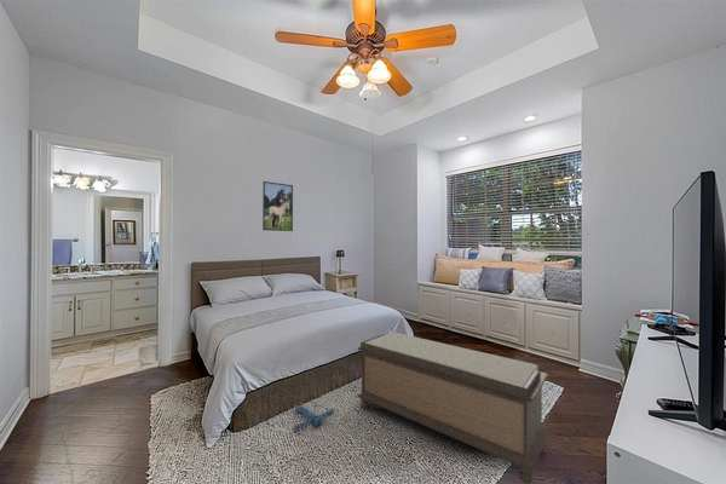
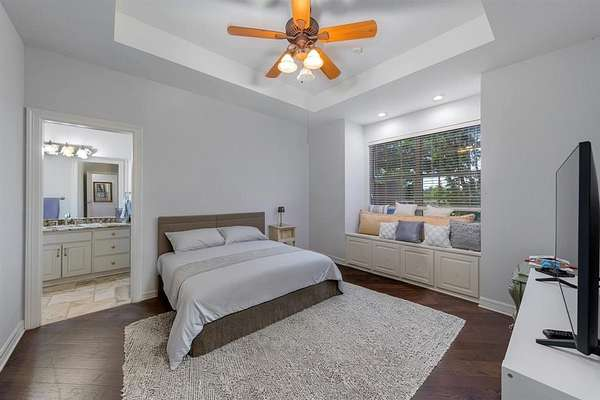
- plush toy [292,402,335,432]
- bench [356,332,549,484]
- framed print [261,180,294,232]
